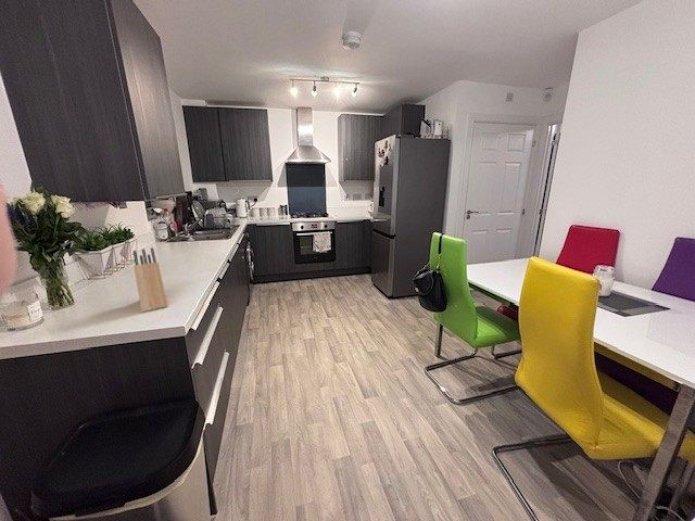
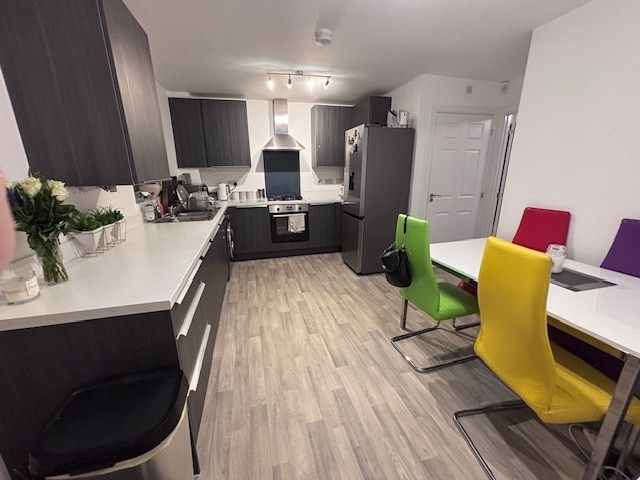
- knife block [132,246,168,314]
